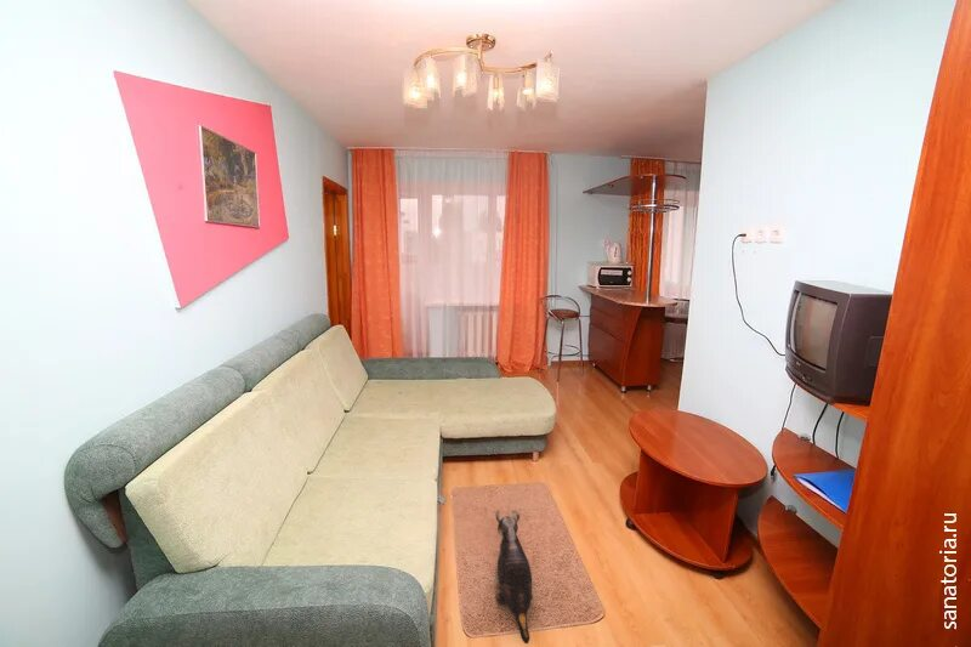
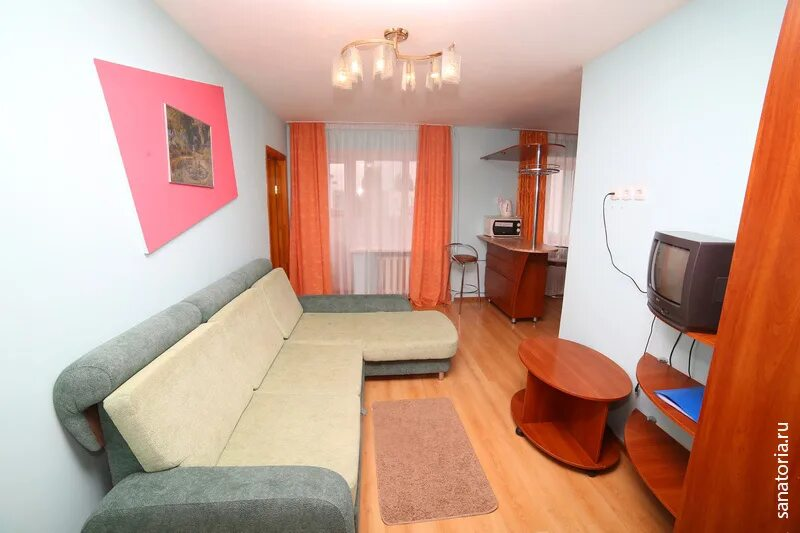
- plush toy [493,509,534,645]
